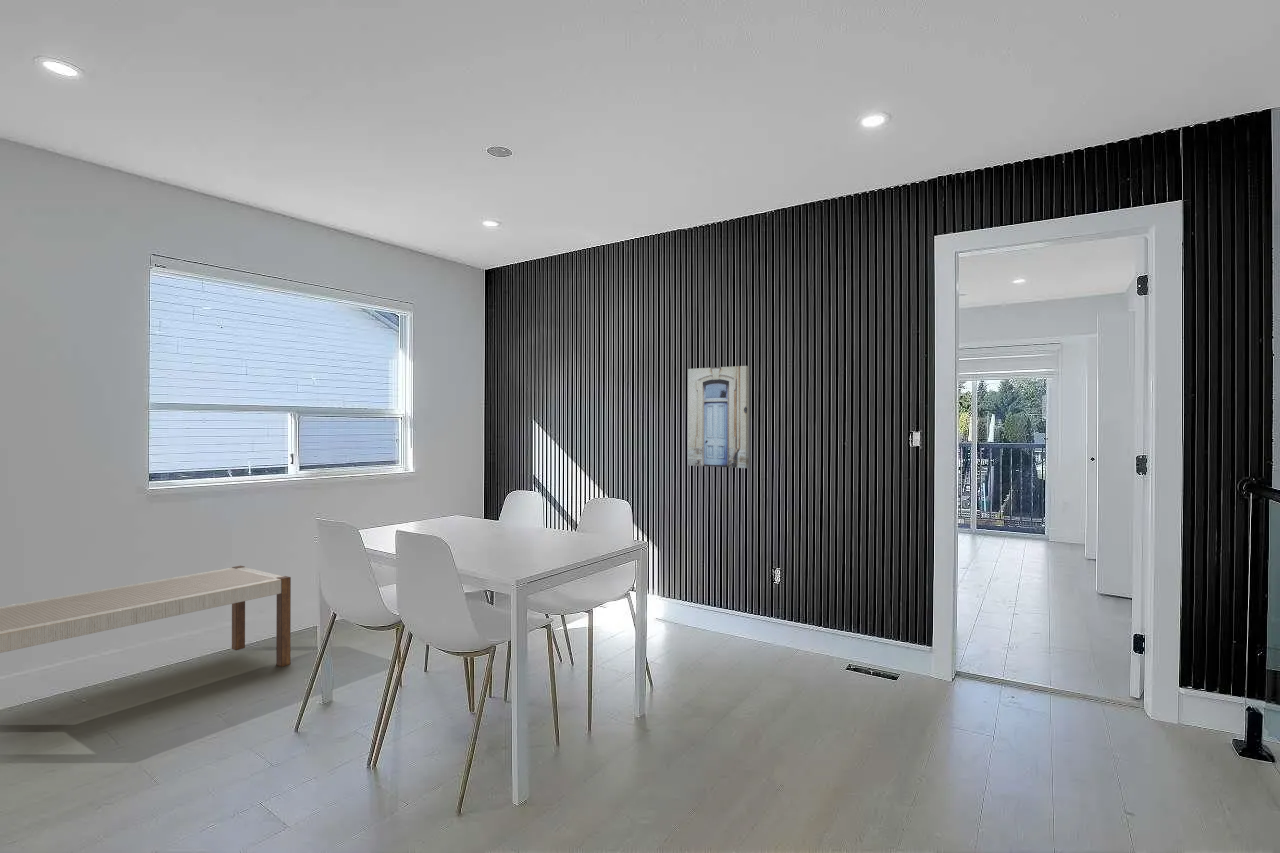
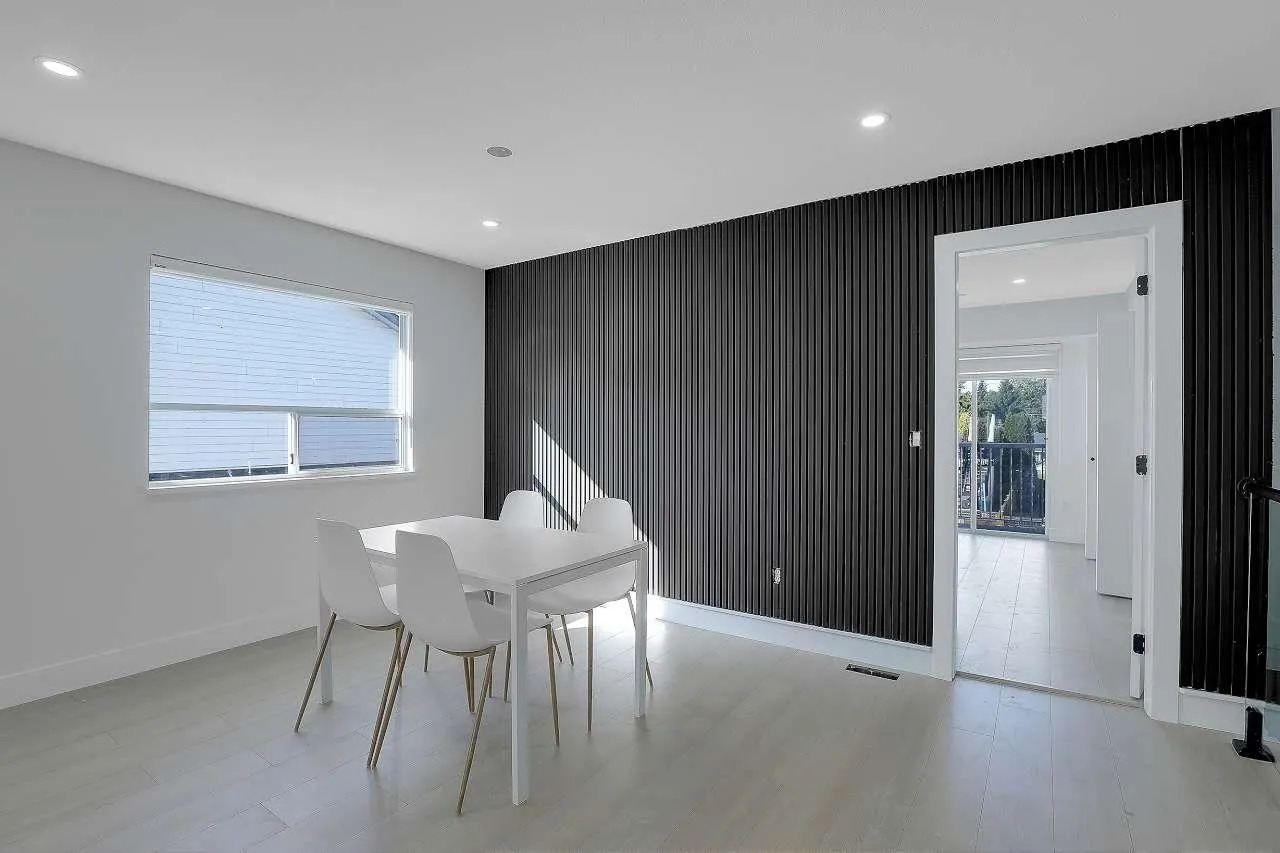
- bench [0,565,292,668]
- wall art [687,365,750,469]
